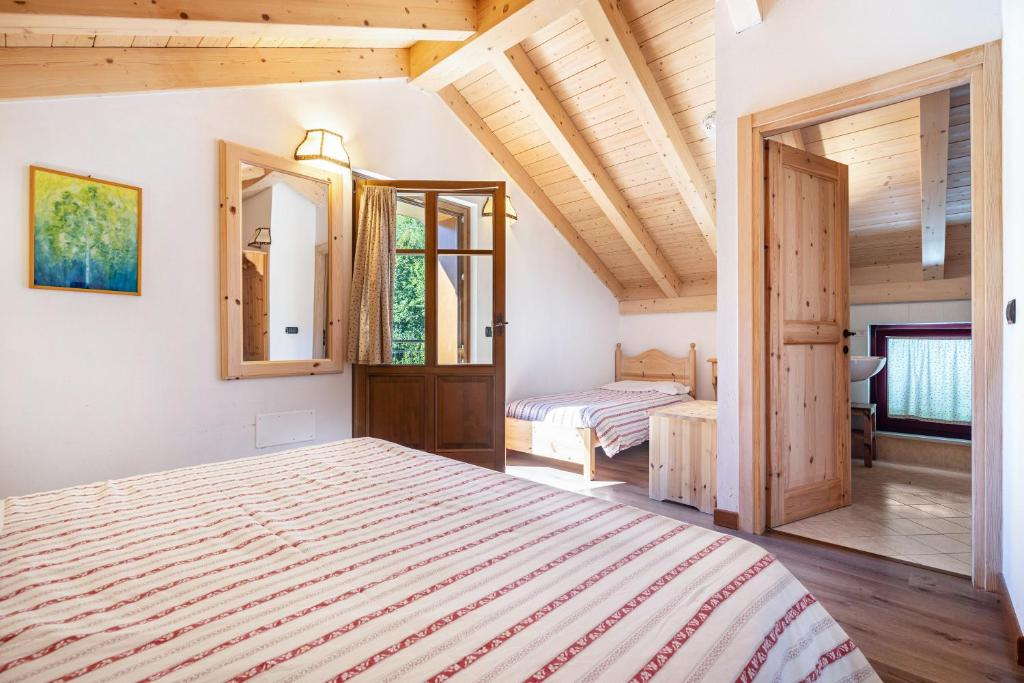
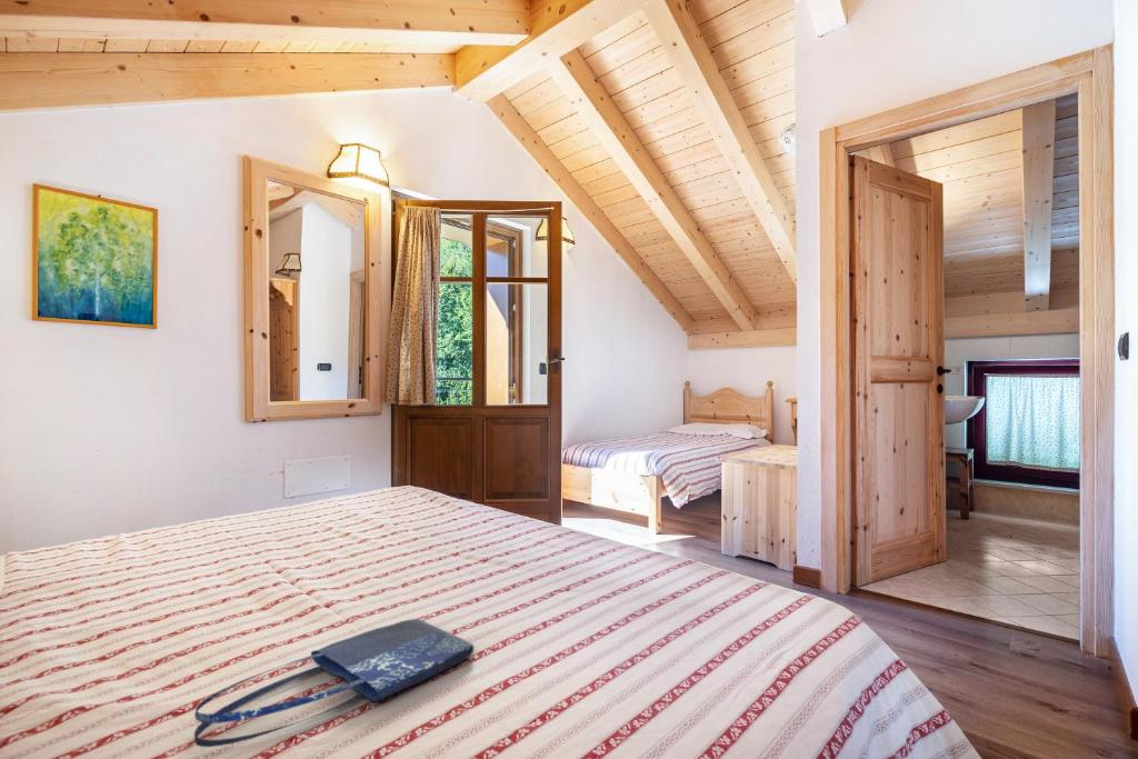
+ shopping bag [193,618,475,748]
